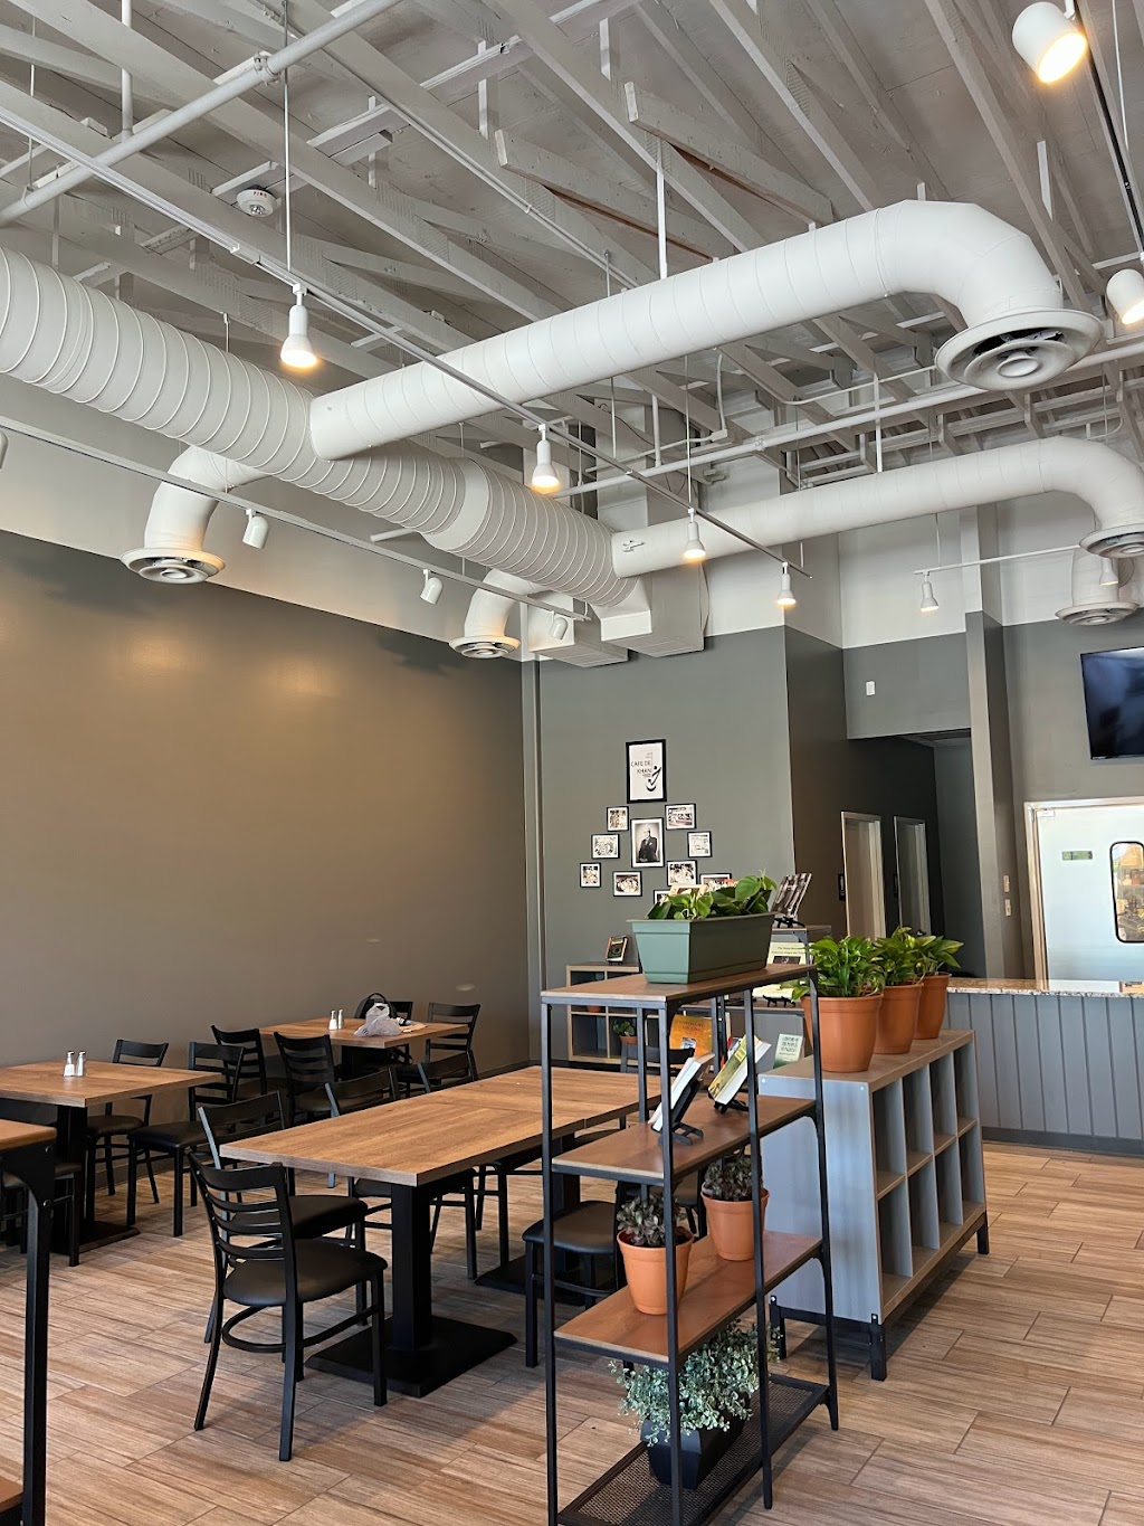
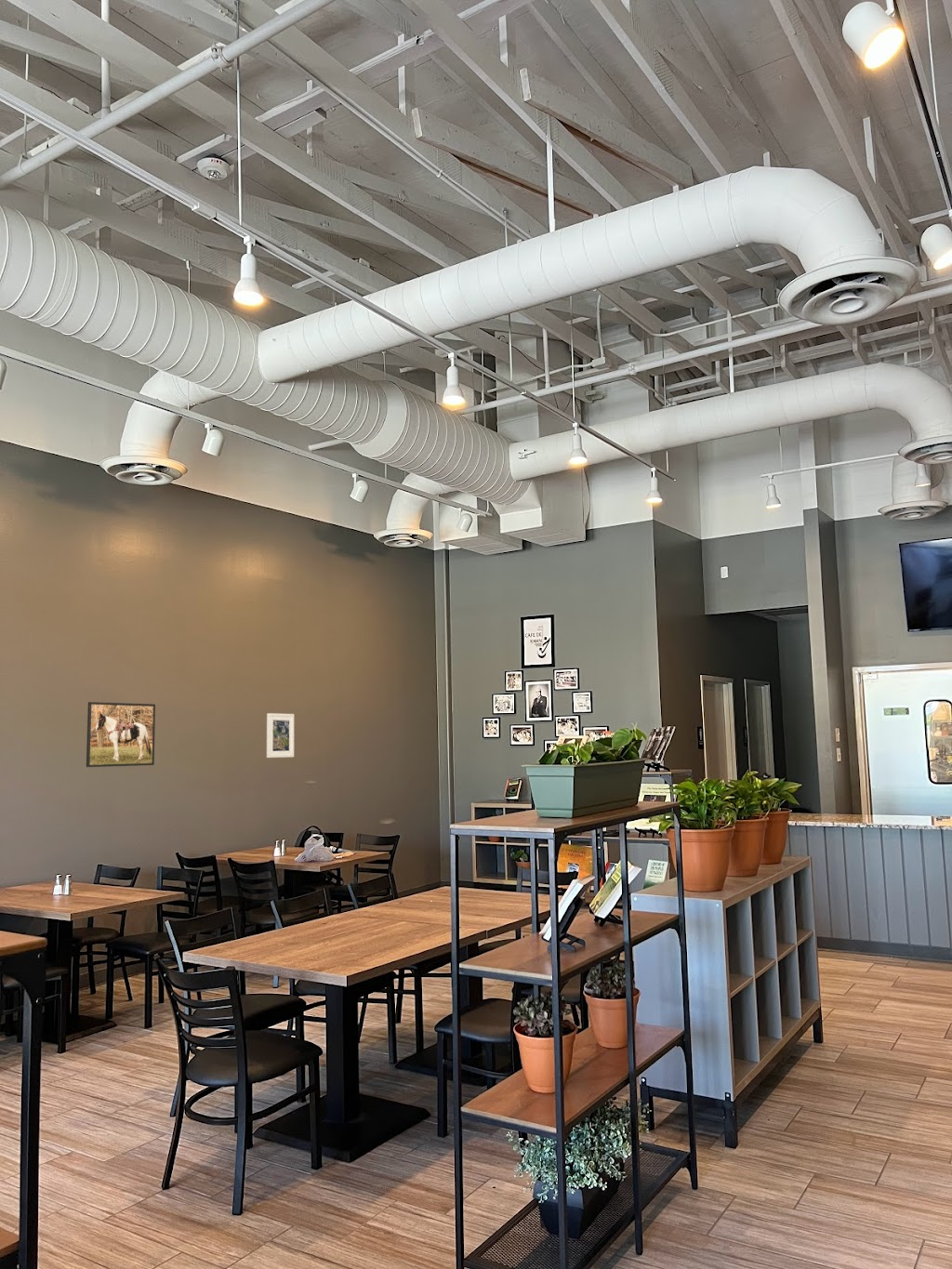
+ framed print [266,712,295,759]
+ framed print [86,701,156,768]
